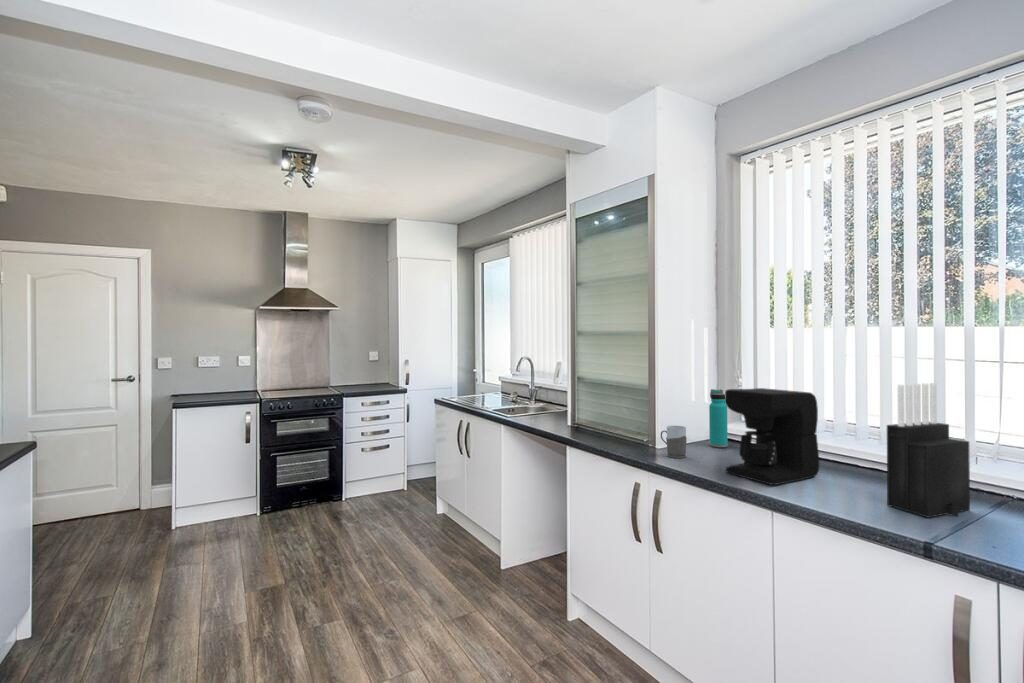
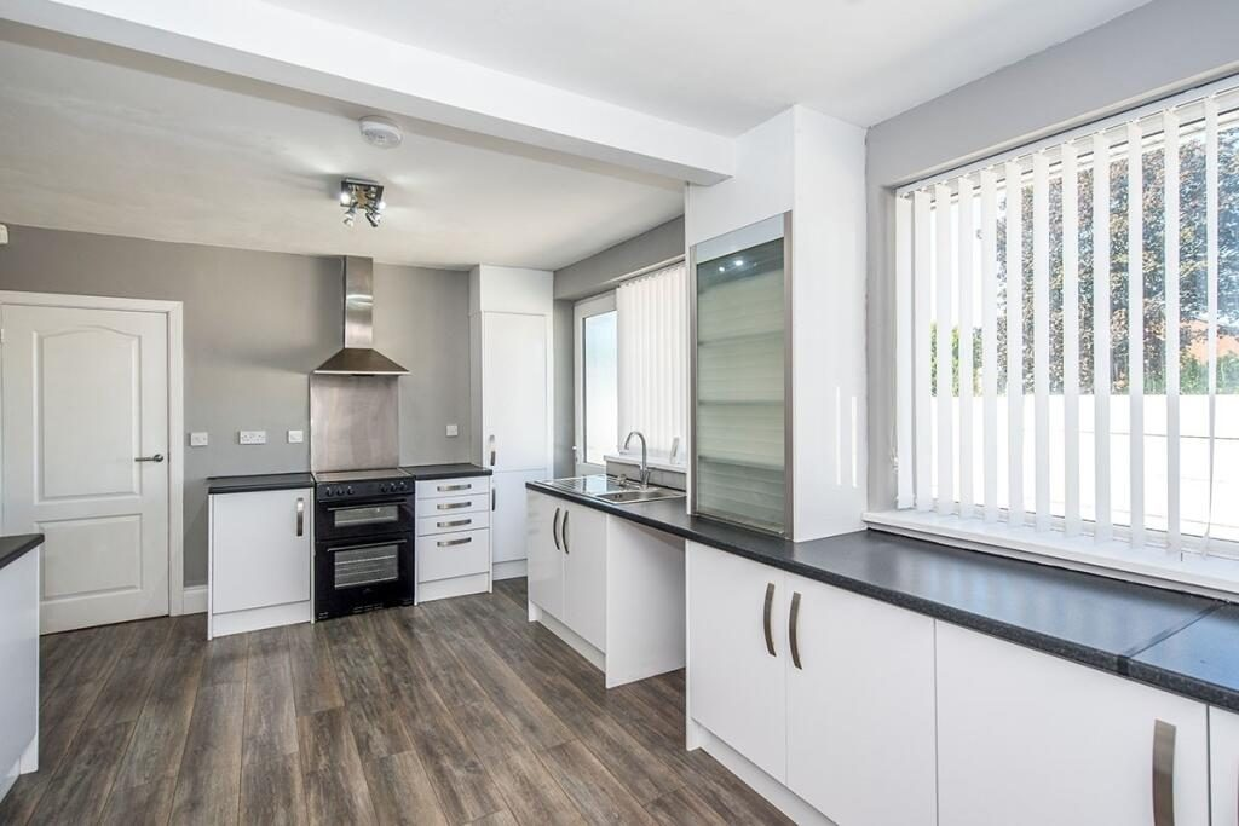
- water bottle [708,388,729,448]
- coffee maker [724,387,820,486]
- knife block [886,382,971,519]
- mug [660,425,688,459]
